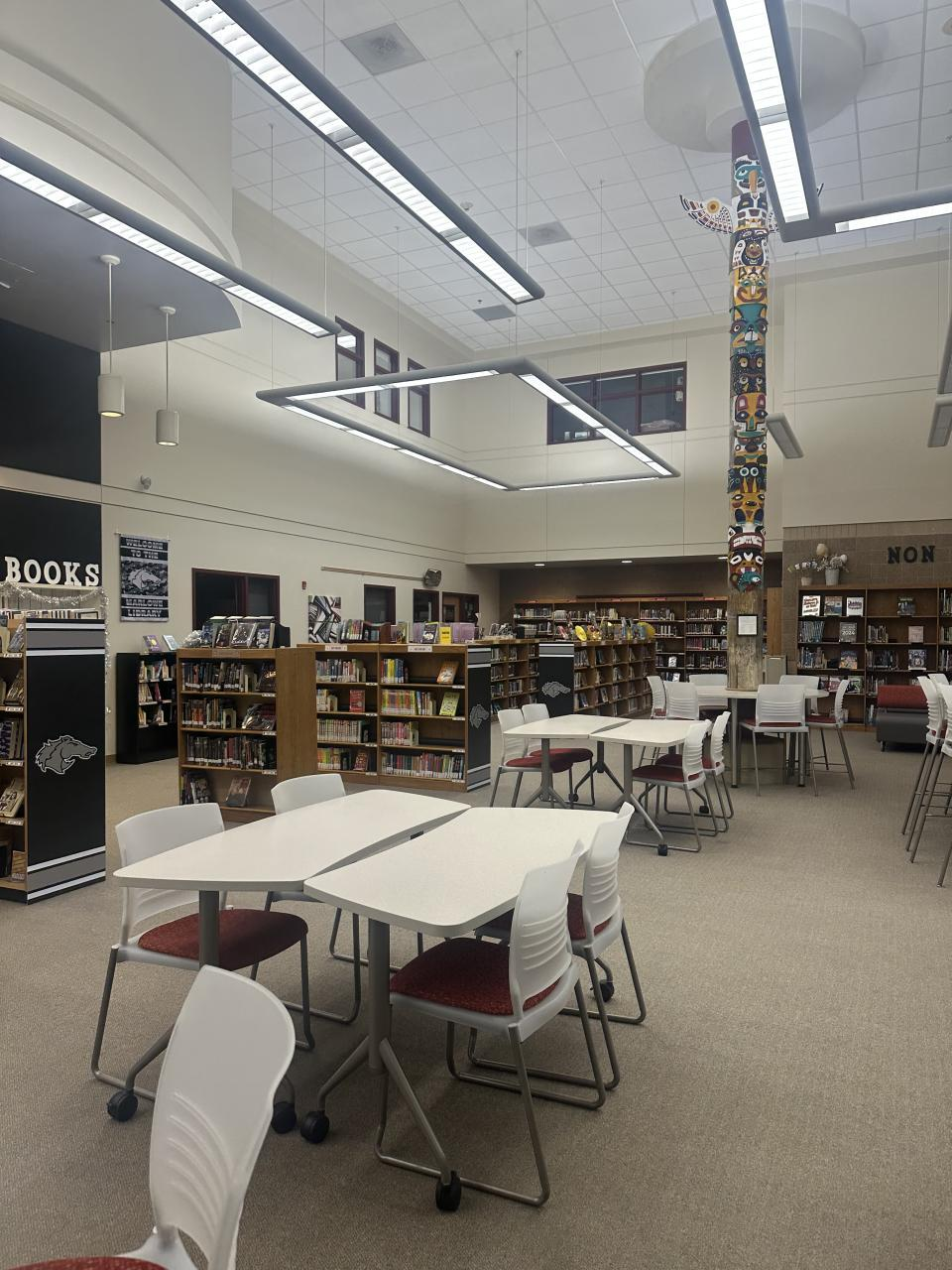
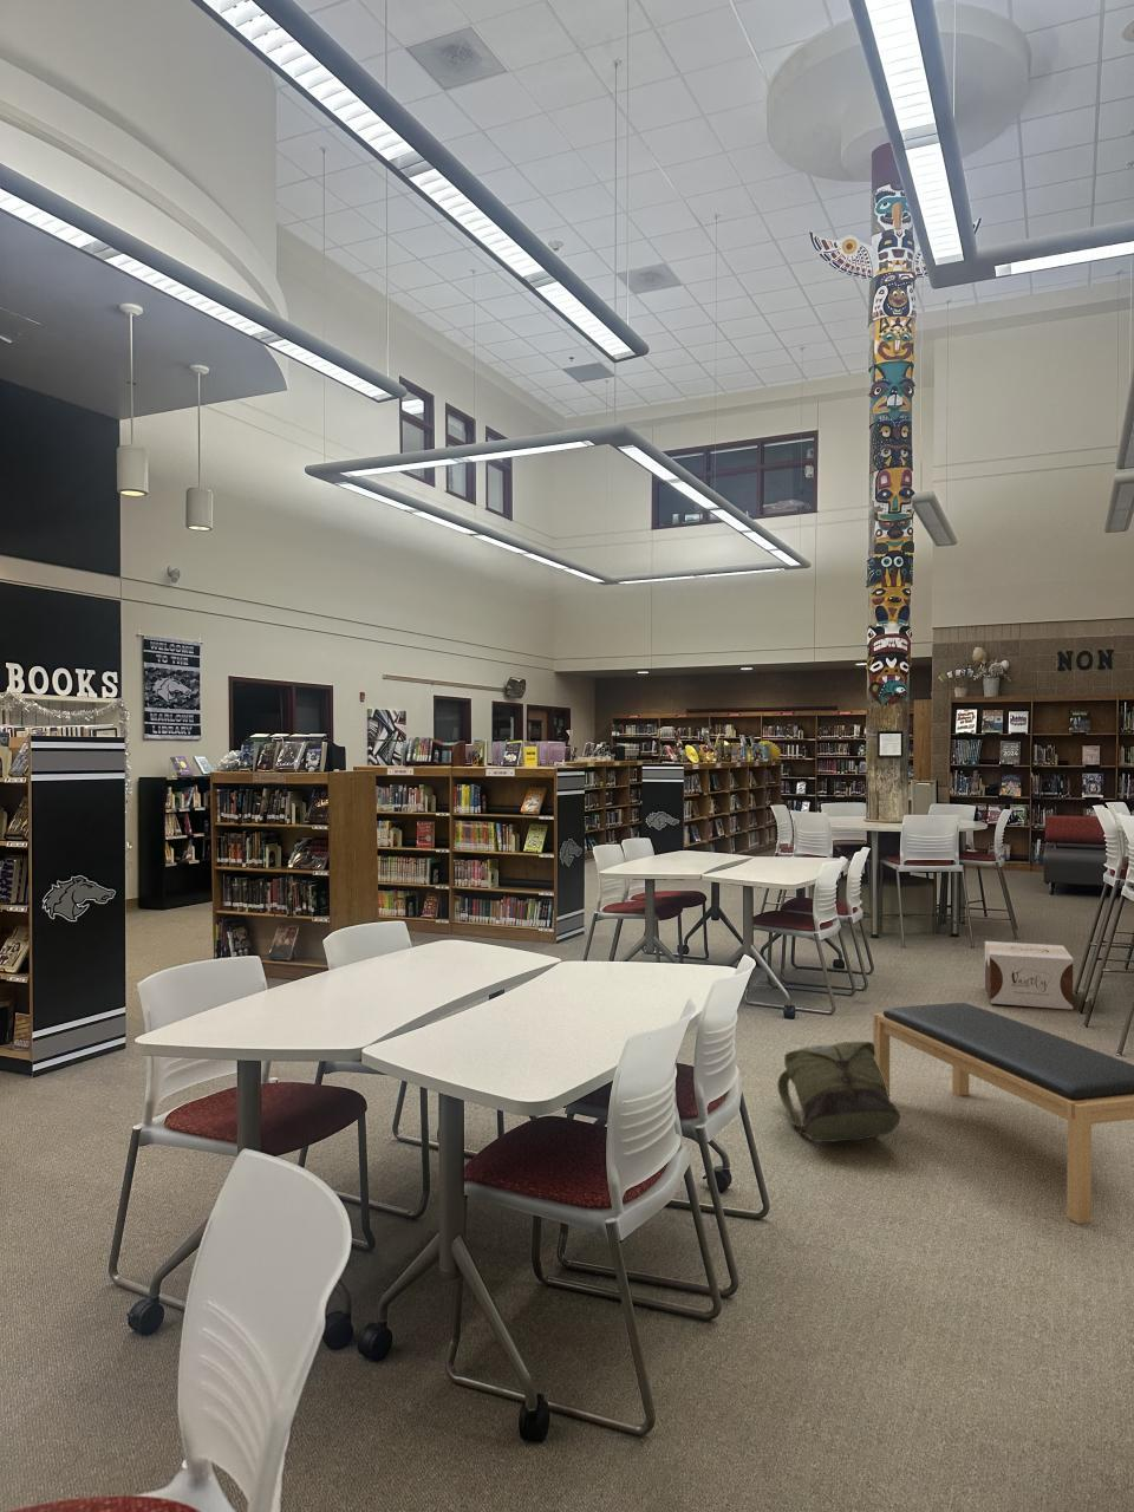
+ bench [872,1001,1134,1225]
+ backpack [777,1041,902,1143]
+ cardboard box [984,941,1074,1011]
